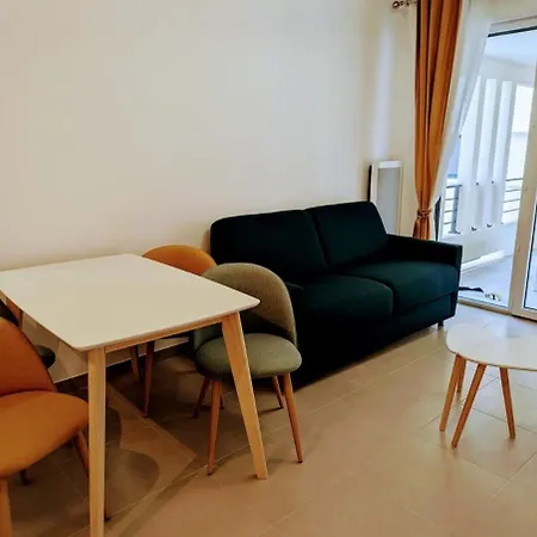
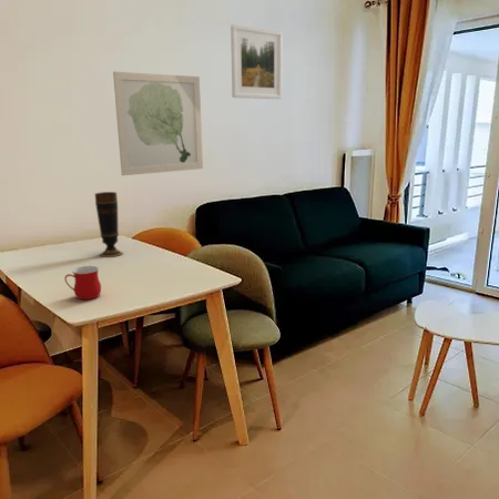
+ mug [63,265,102,301]
+ vase [94,191,124,258]
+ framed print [230,23,284,100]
+ wall art [112,71,204,176]
